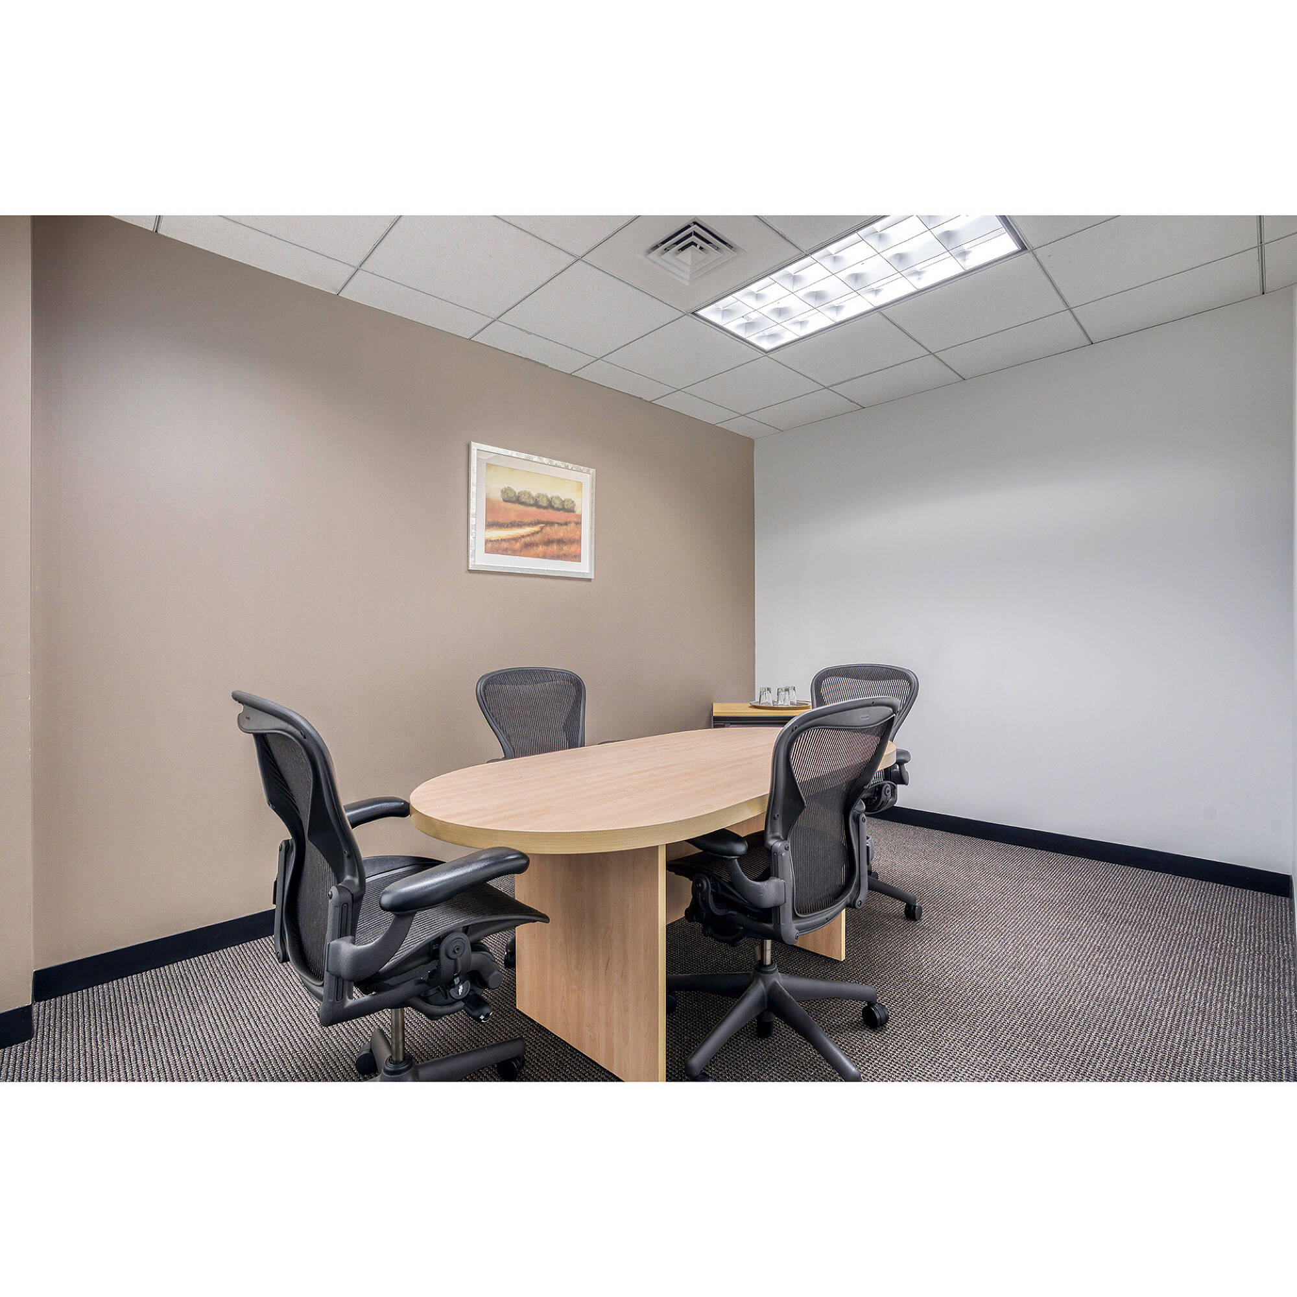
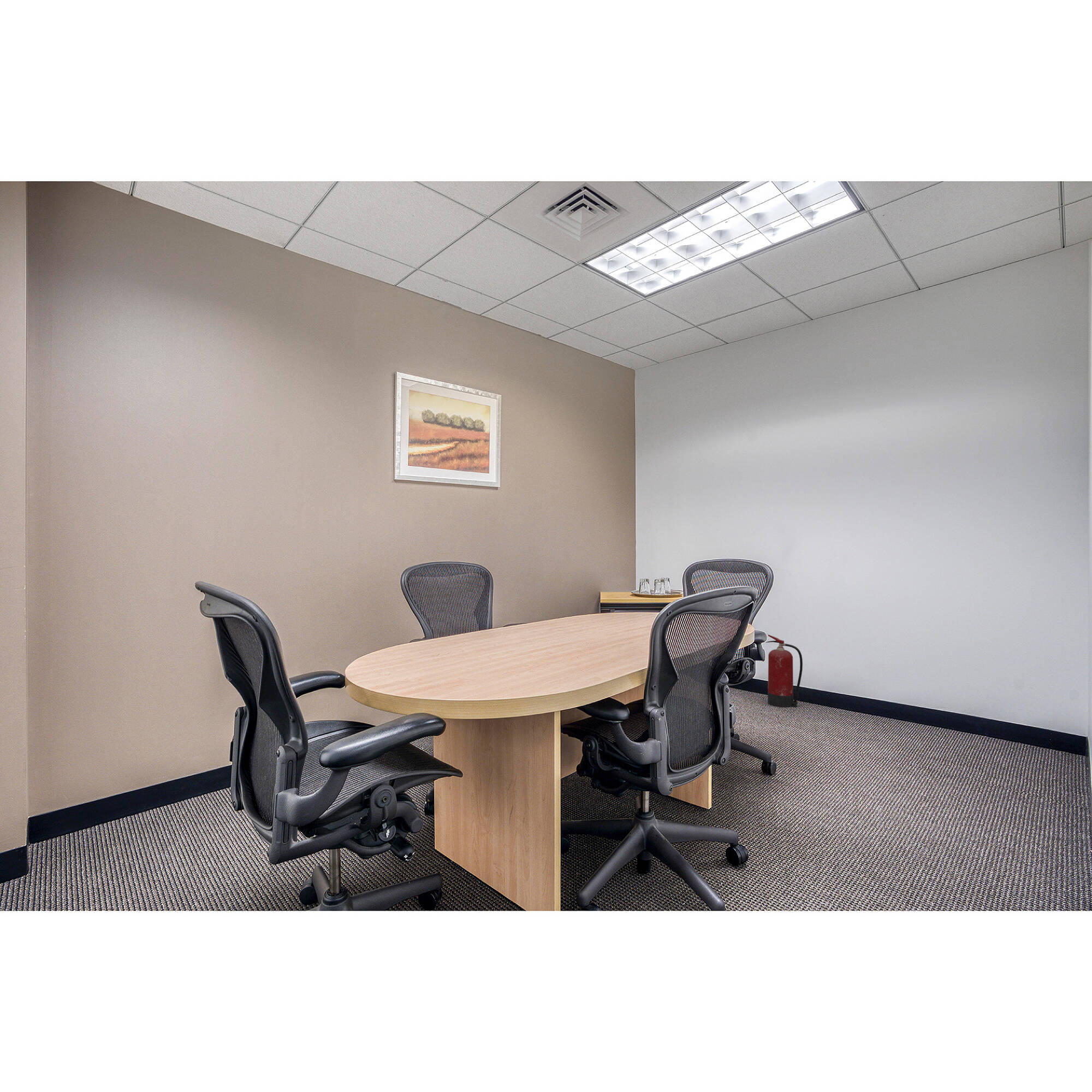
+ fire extinguisher [766,634,803,708]
